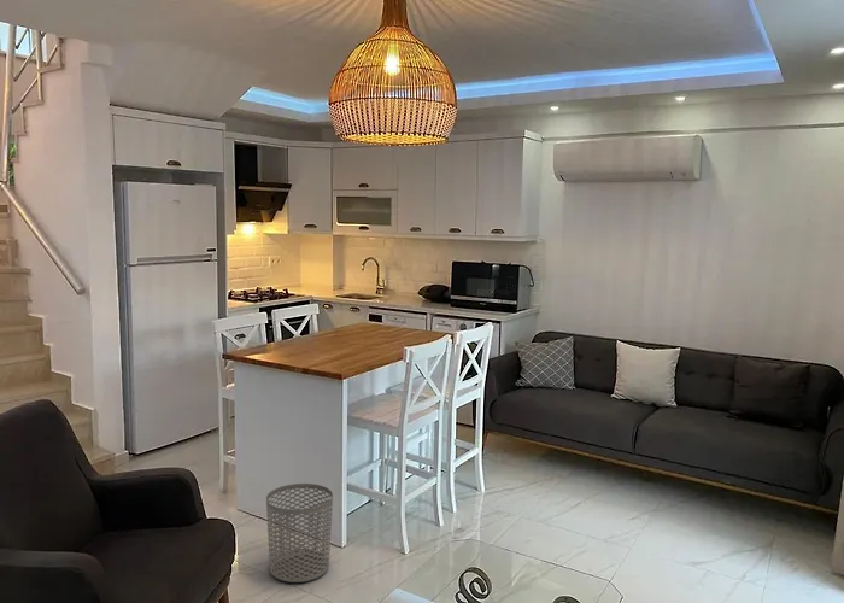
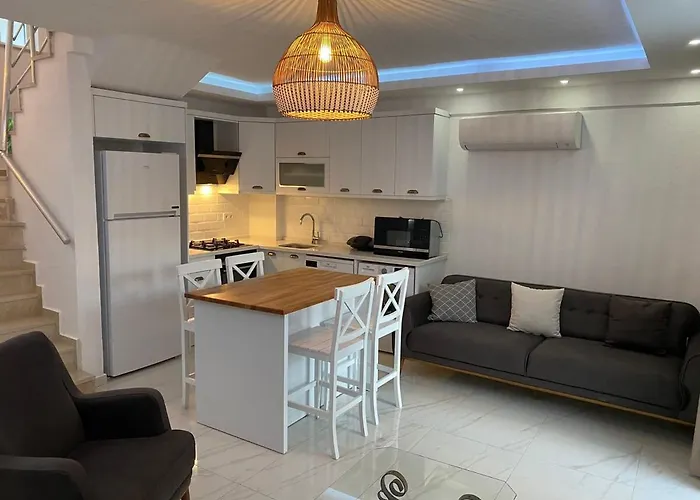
- waste bin [265,482,334,584]
